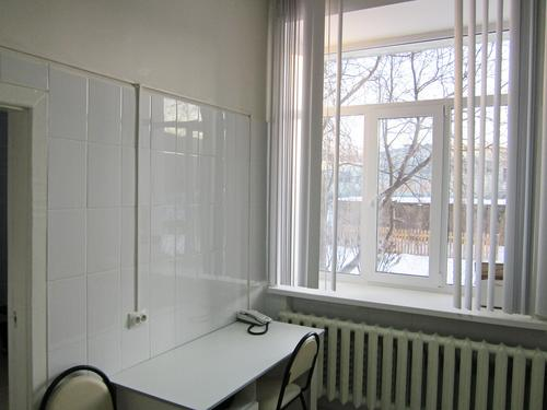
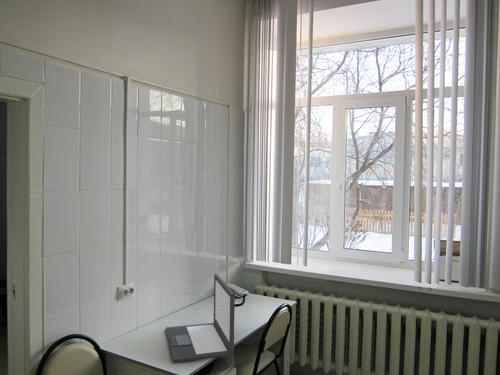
+ laptop [165,273,236,363]
